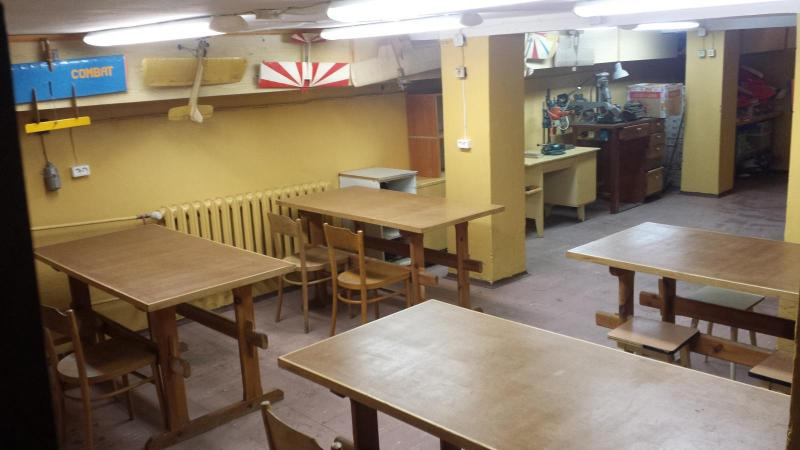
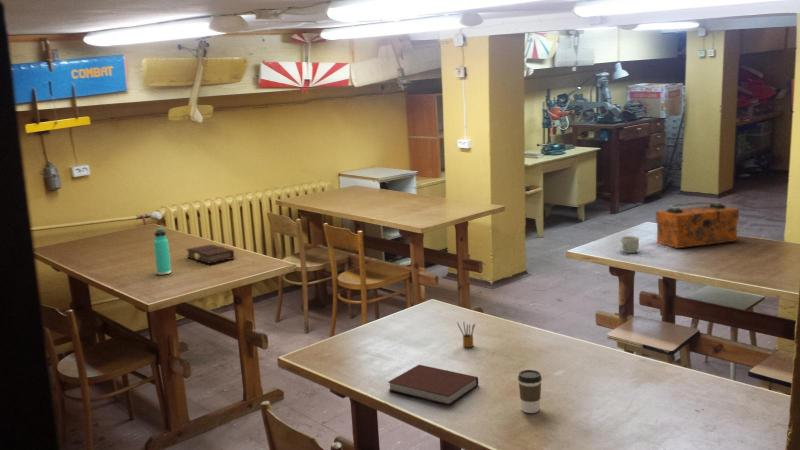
+ coffee cup [517,369,543,414]
+ notebook [387,364,479,406]
+ thermos bottle [153,227,172,276]
+ mug [620,235,640,254]
+ pencil box [456,321,476,348]
+ book [186,243,235,265]
+ tool box [655,201,740,249]
